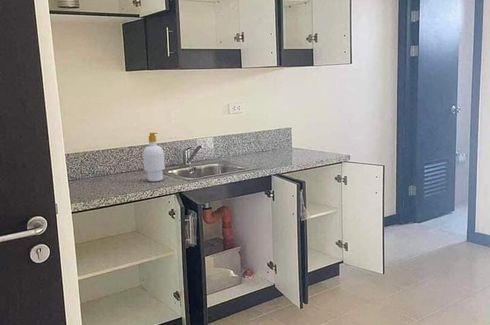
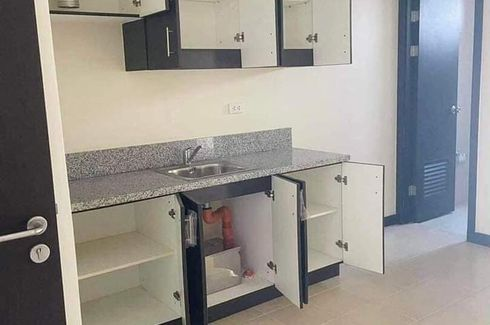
- soap bottle [142,132,166,182]
